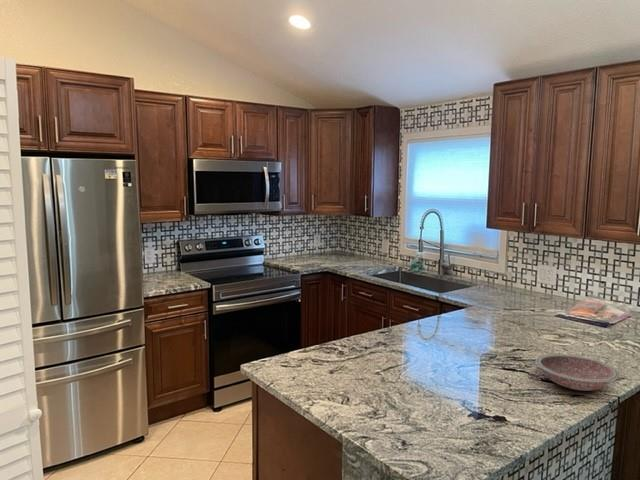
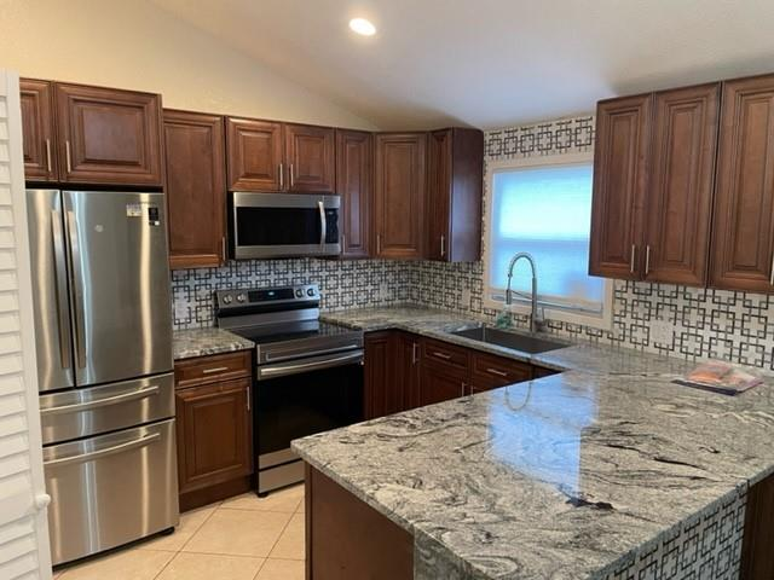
- bowl [535,353,620,392]
